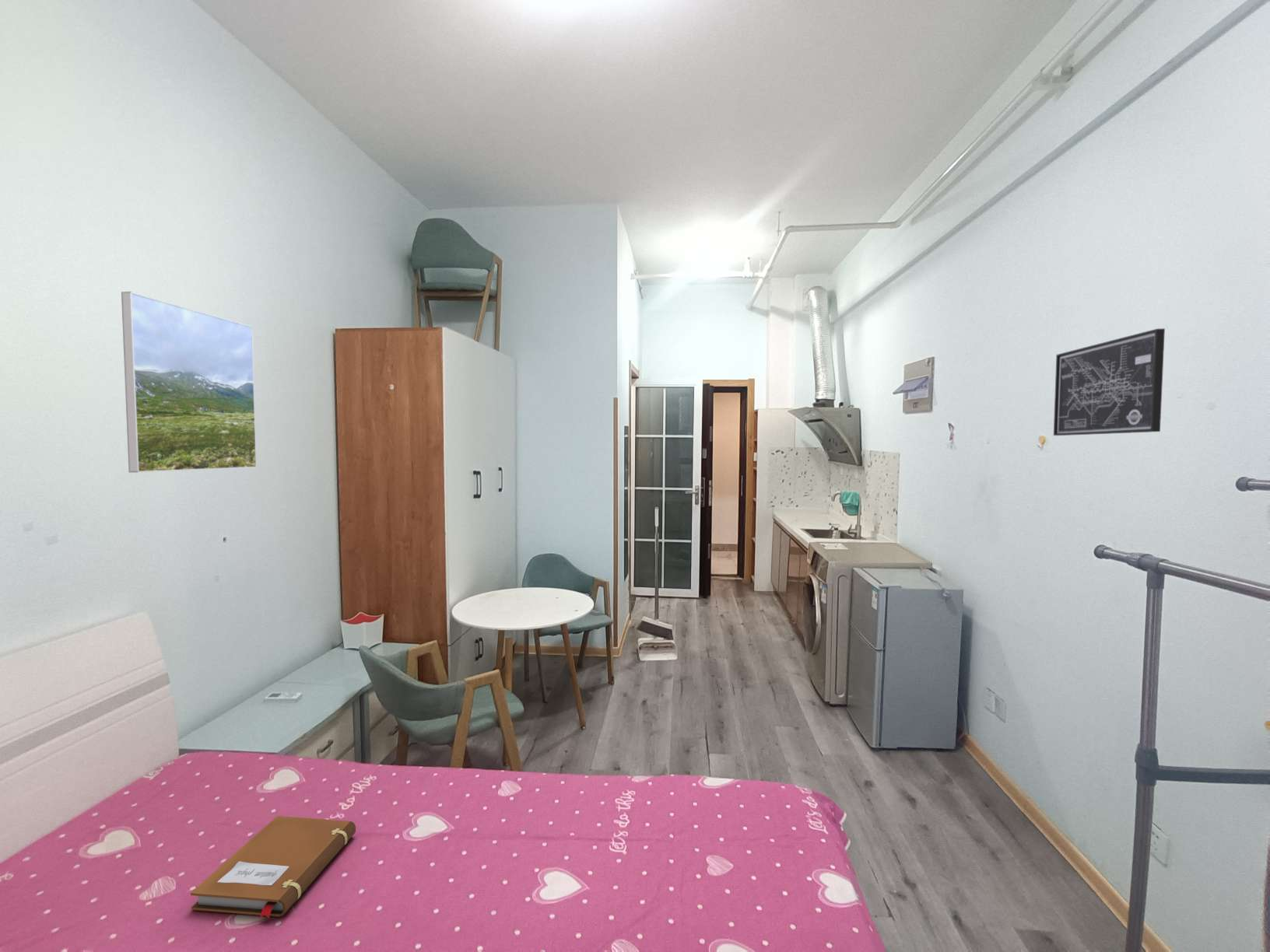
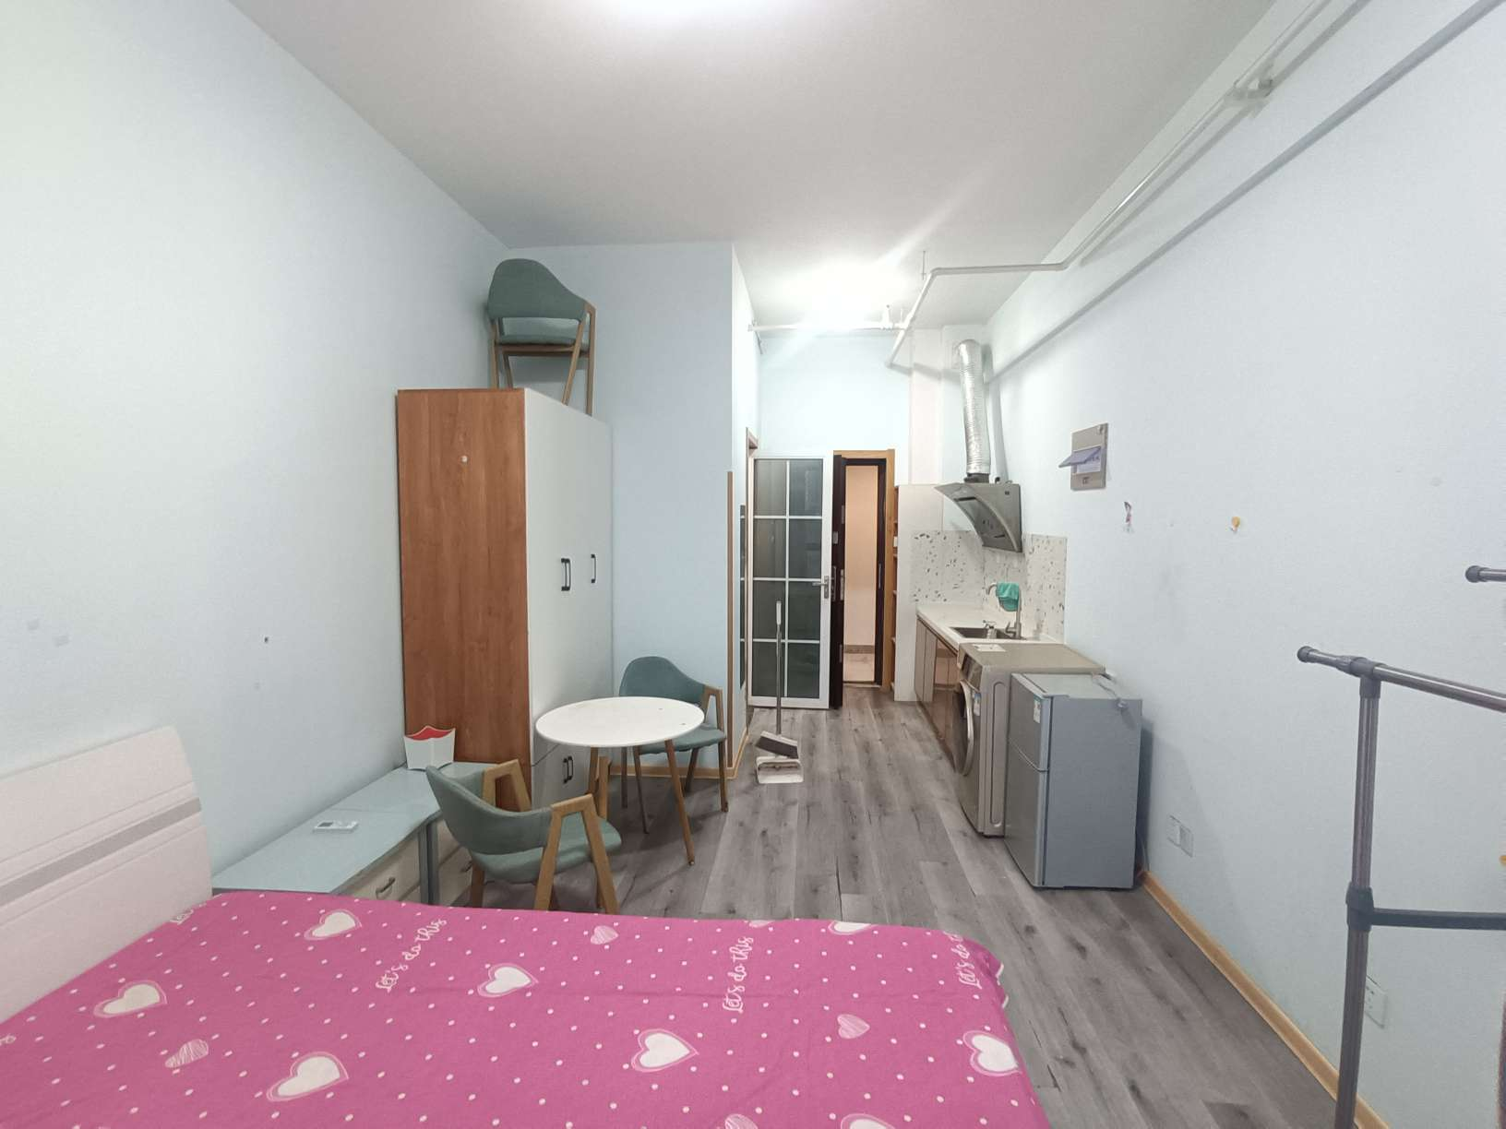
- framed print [121,291,258,474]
- wall art [1053,327,1166,436]
- notebook [190,815,356,919]
